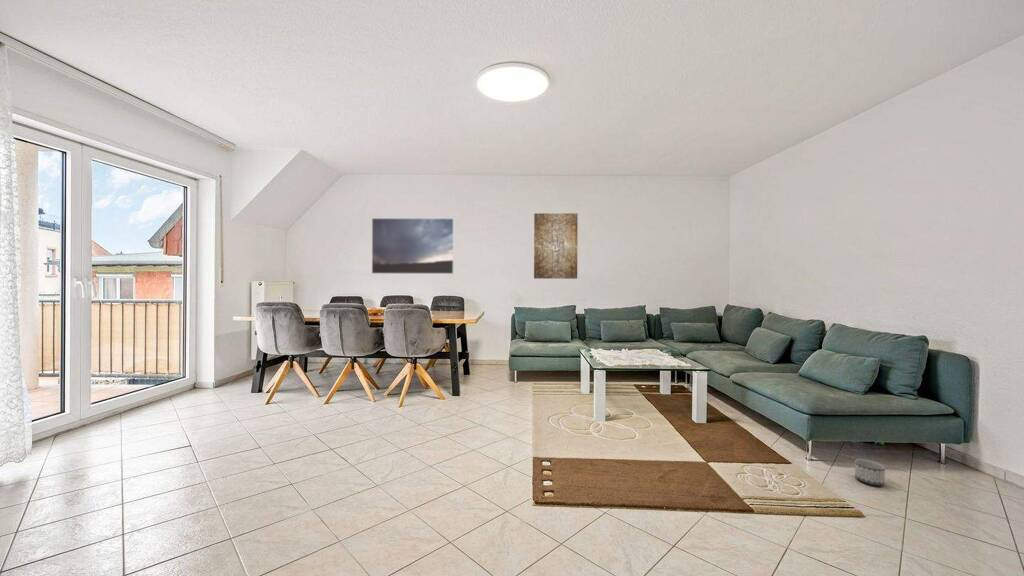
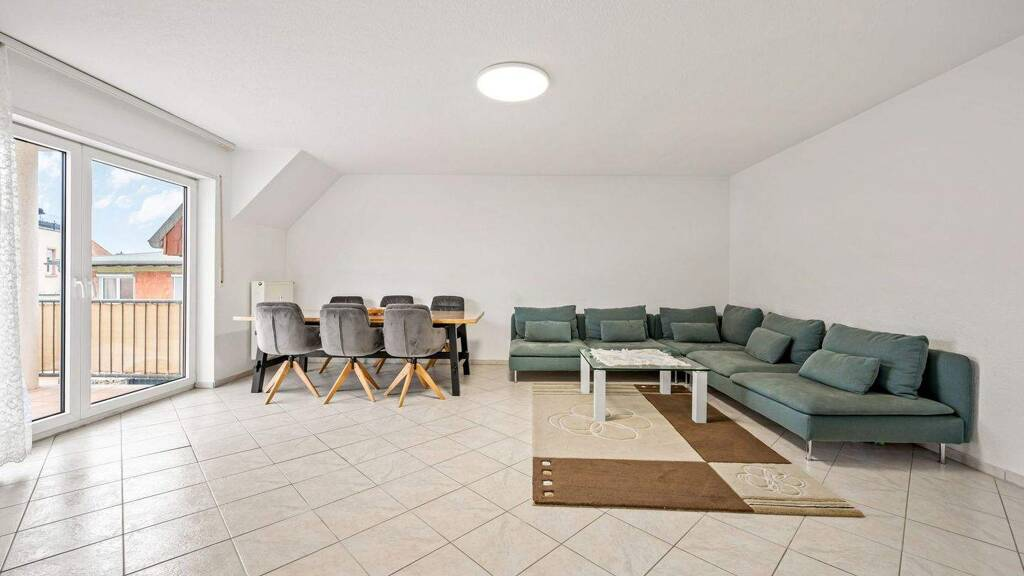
- planter [854,458,886,487]
- wall art [533,212,579,280]
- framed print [371,217,455,275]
